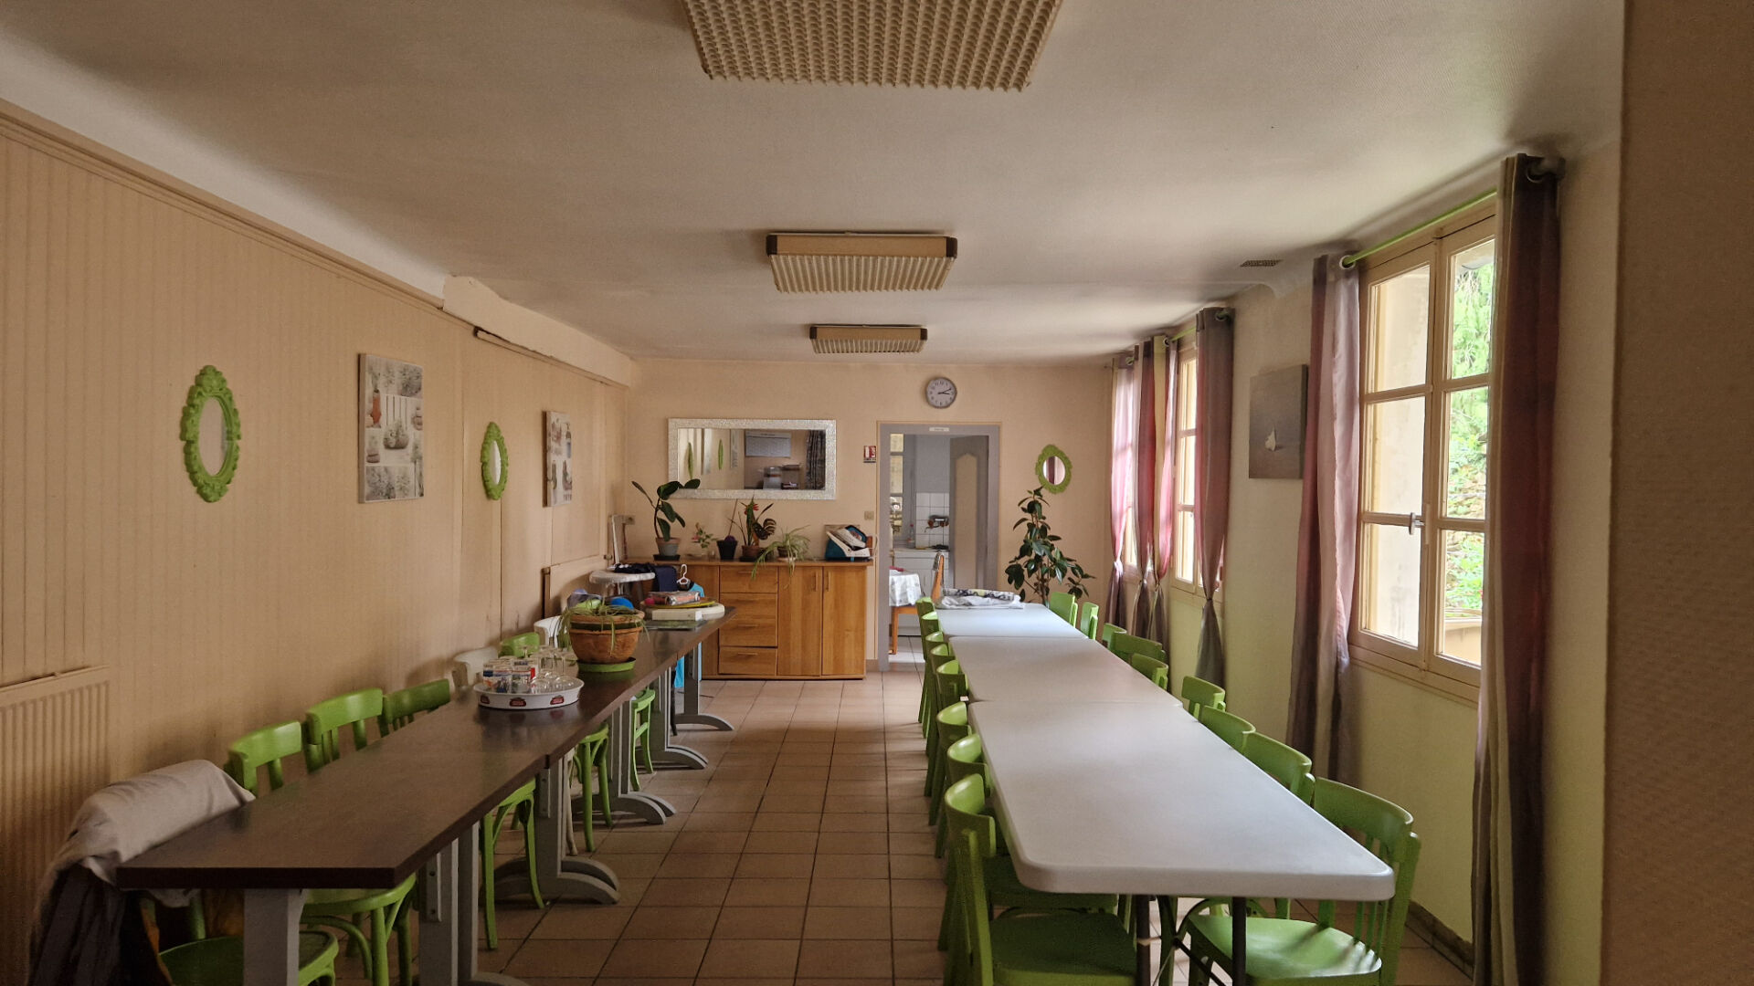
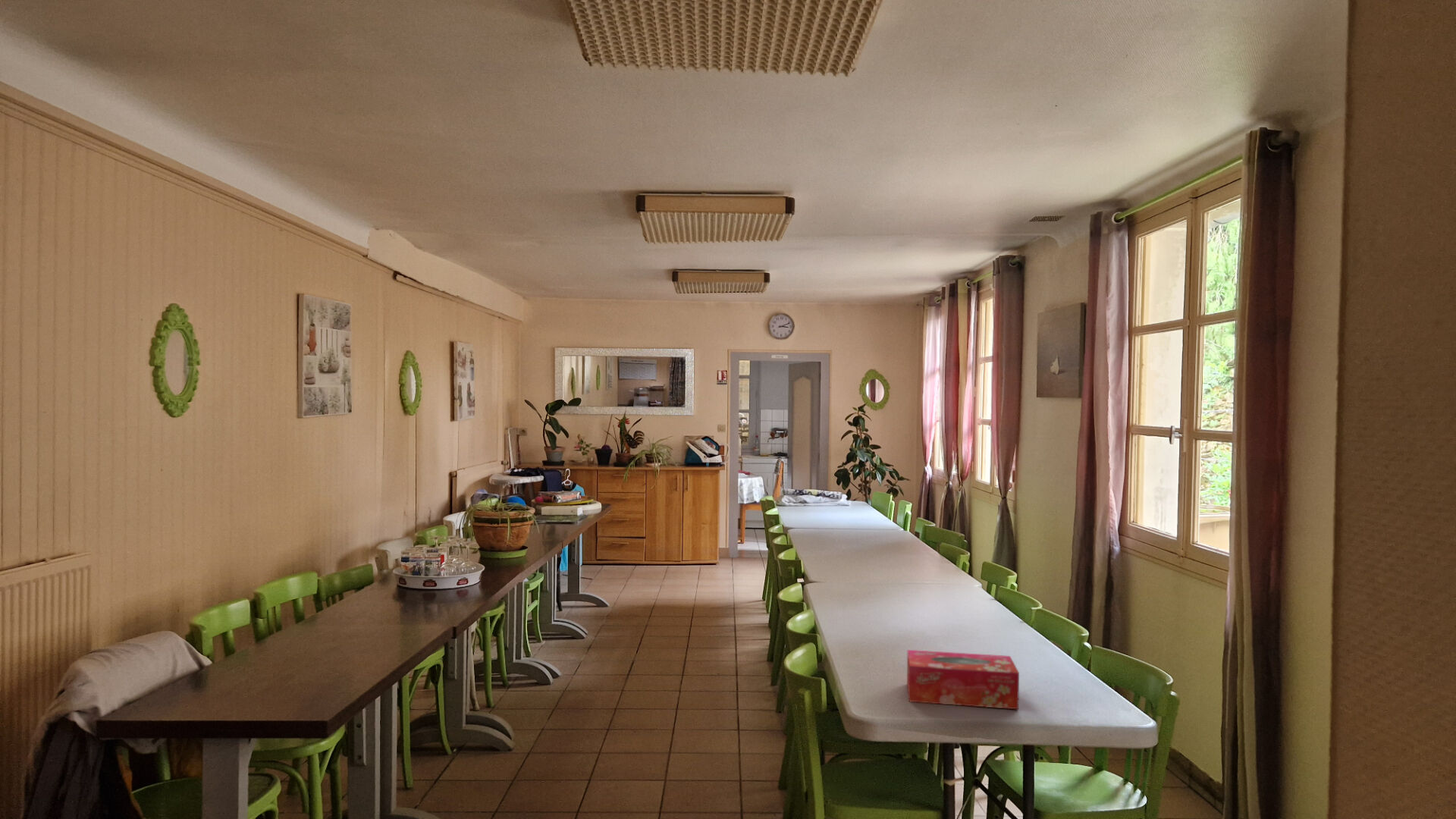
+ tissue box [906,649,1020,710]
